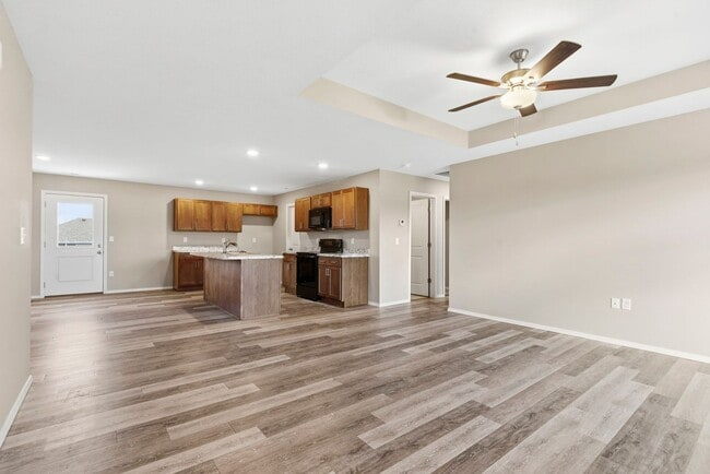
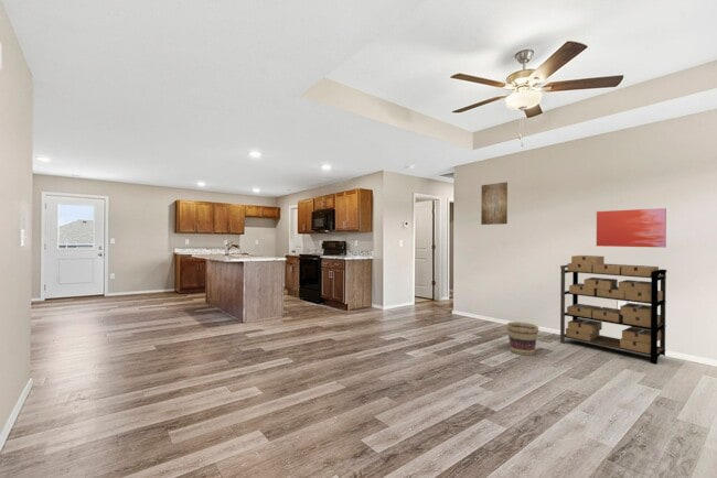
+ wall art [596,207,667,249]
+ basket [506,321,539,357]
+ wall art [480,181,509,226]
+ shelving unit [559,254,668,366]
